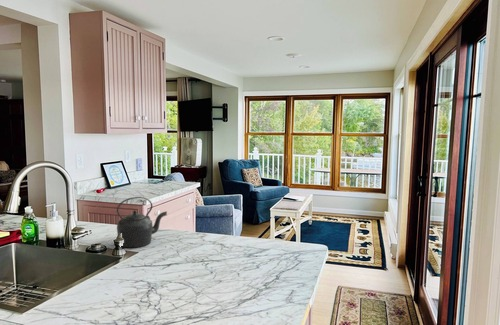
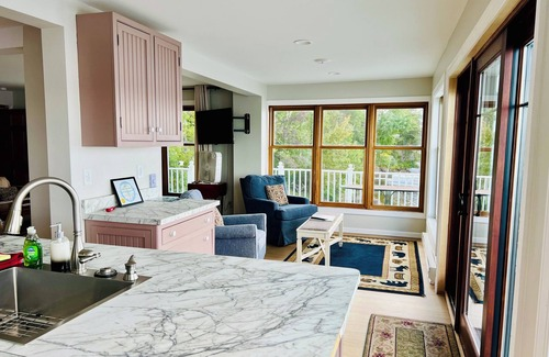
- kettle [116,196,168,248]
